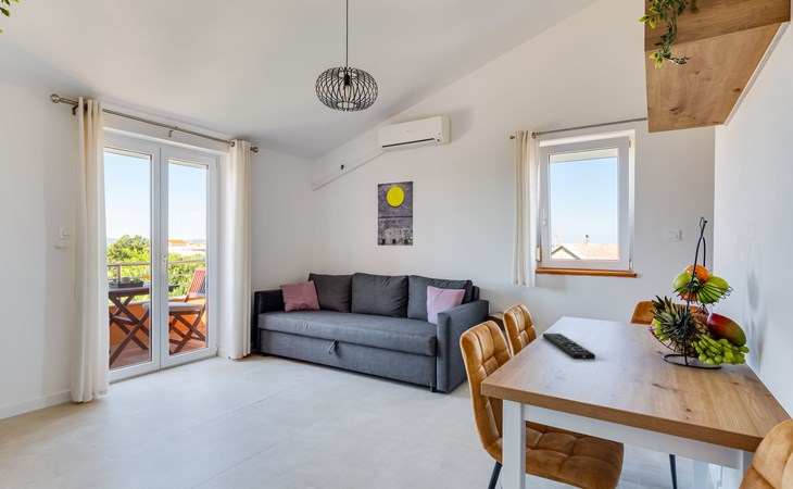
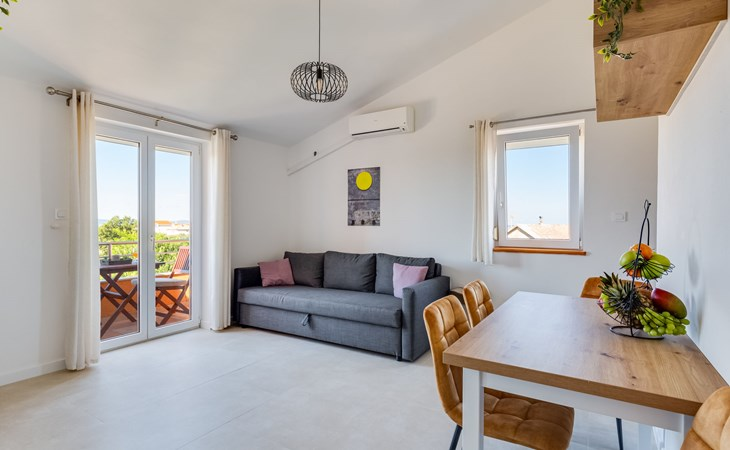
- remote control [542,333,596,360]
